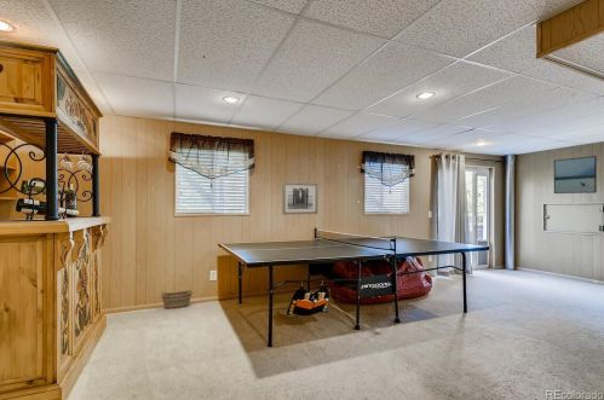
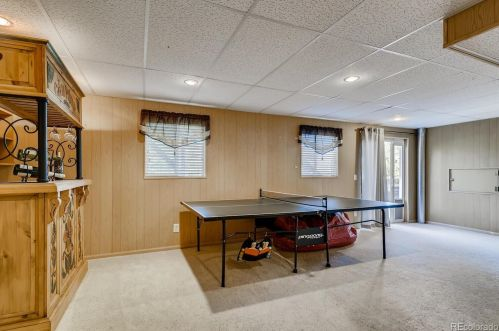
- basket [160,278,194,311]
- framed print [553,155,598,195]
- wall art [281,181,318,215]
